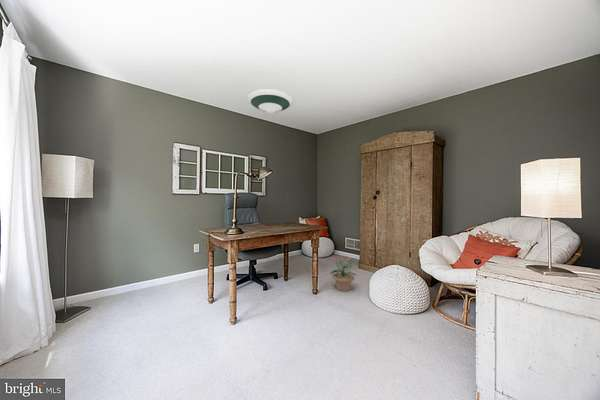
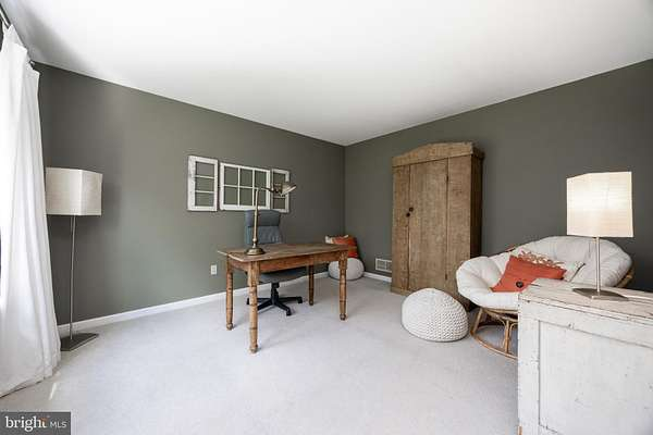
- potted plant [329,255,359,292]
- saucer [246,88,294,114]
